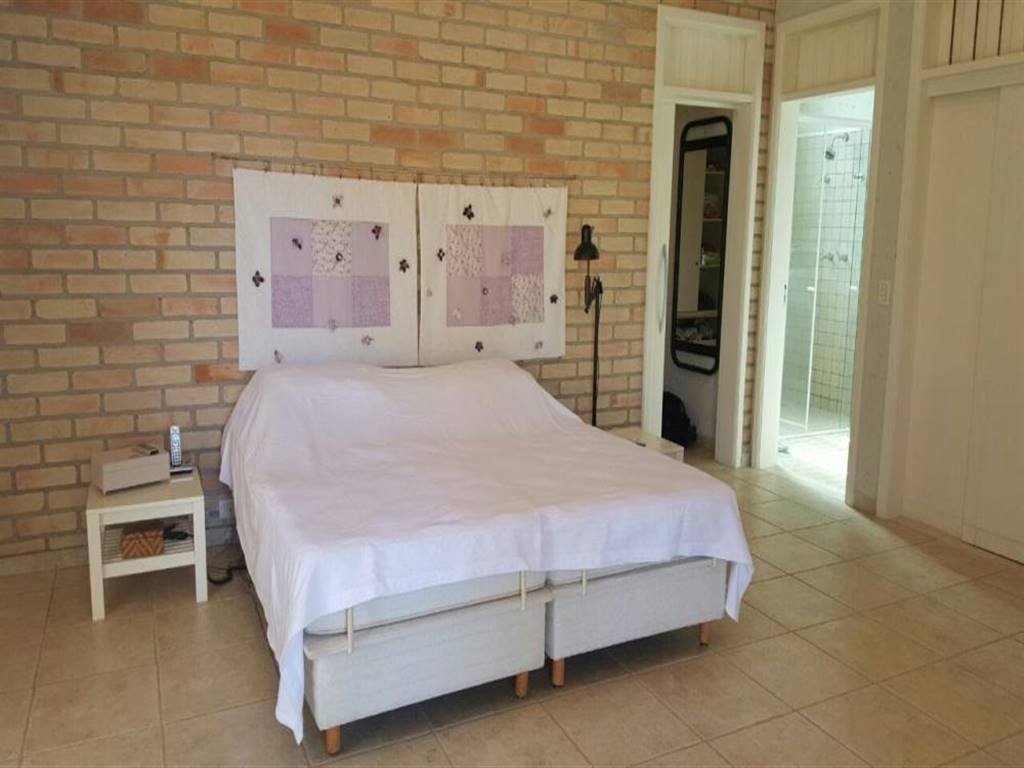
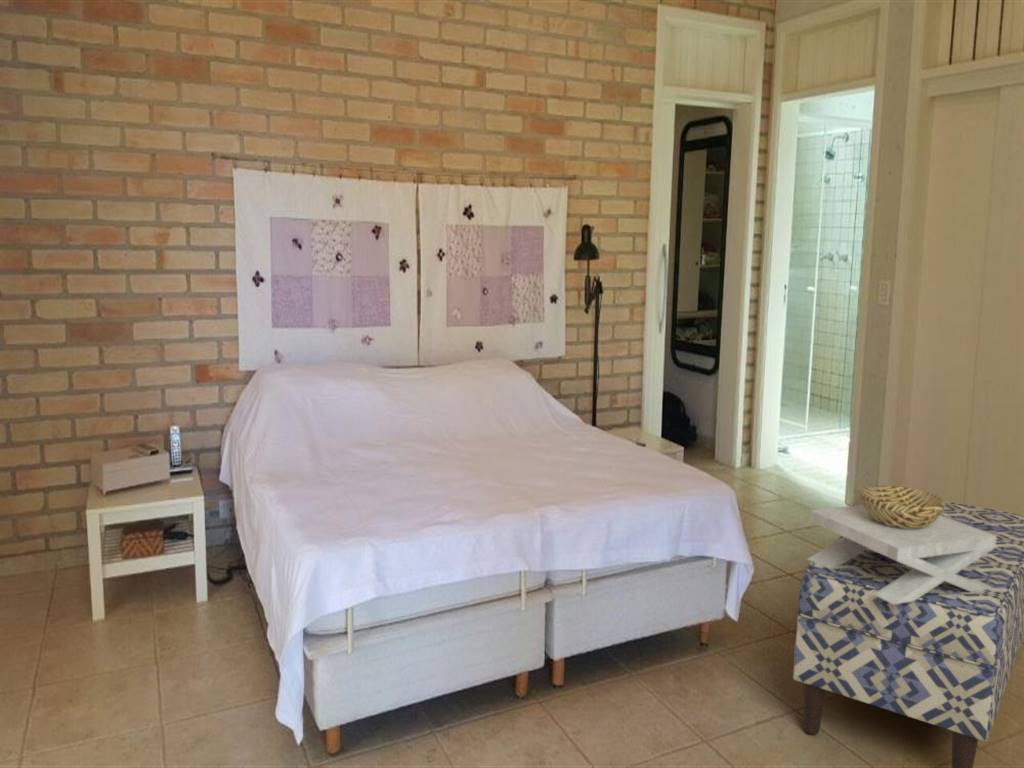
+ decorative bowl [807,485,996,604]
+ bench [792,500,1024,768]
